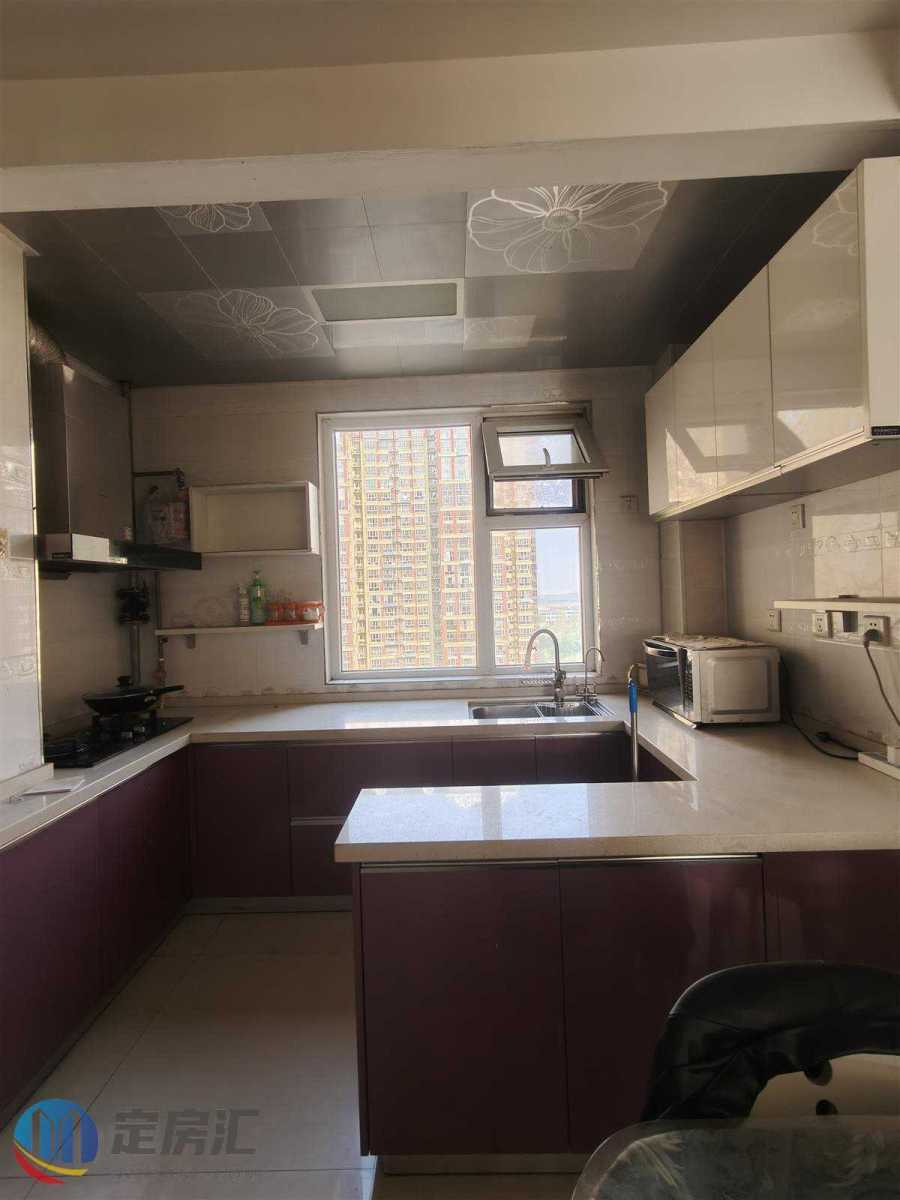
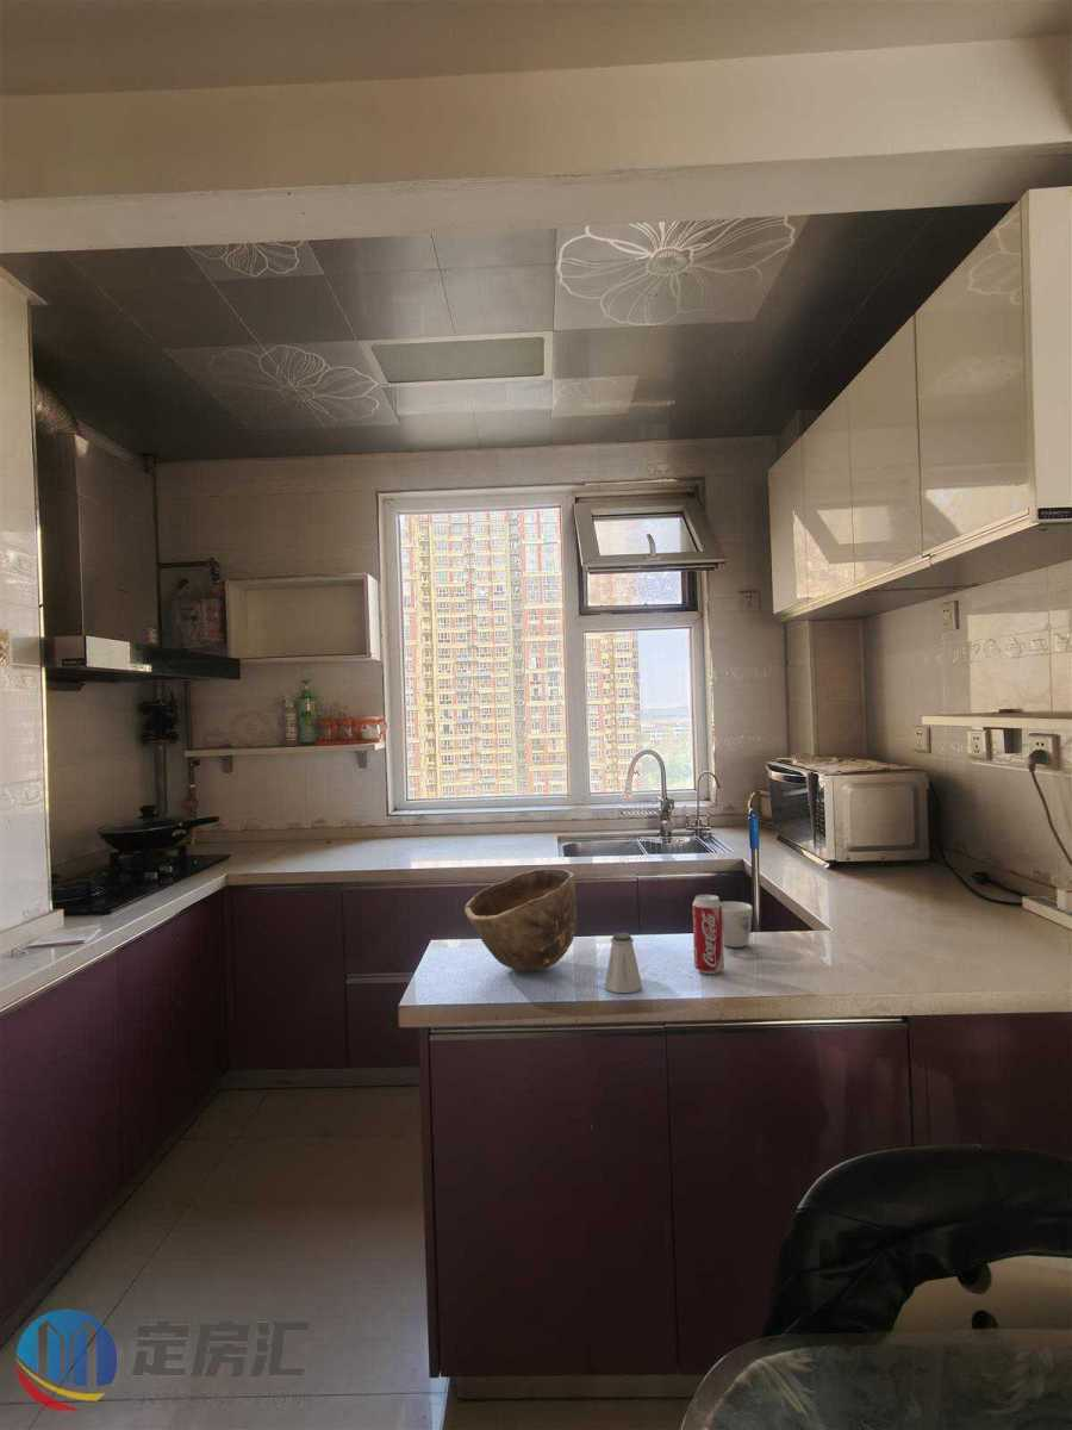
+ bowl [463,868,578,974]
+ saltshaker [604,932,643,994]
+ beverage can [691,894,725,975]
+ mug [721,901,754,949]
